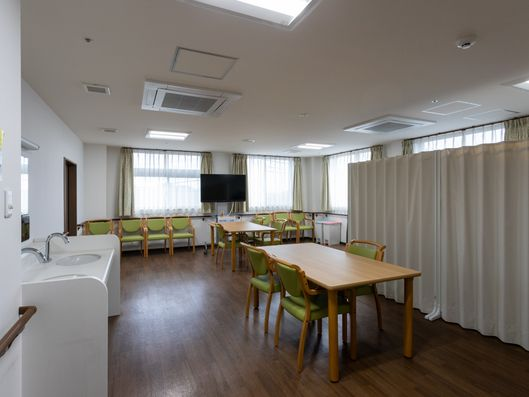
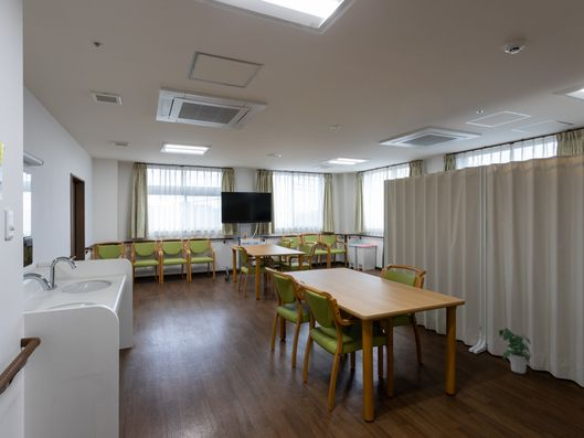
+ potted plant [498,327,533,374]
